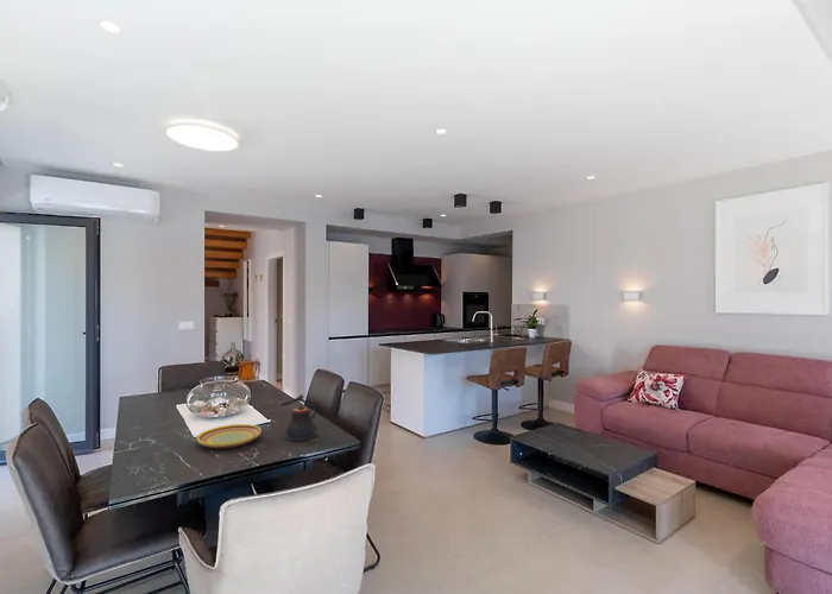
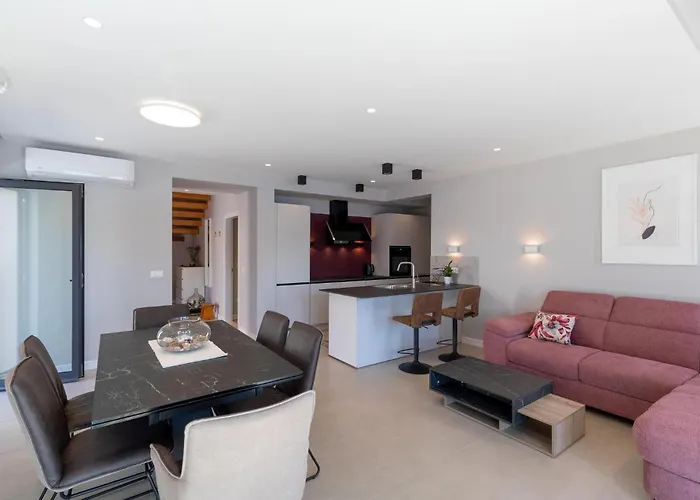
- teapot [281,393,317,442]
- plate [196,423,263,449]
